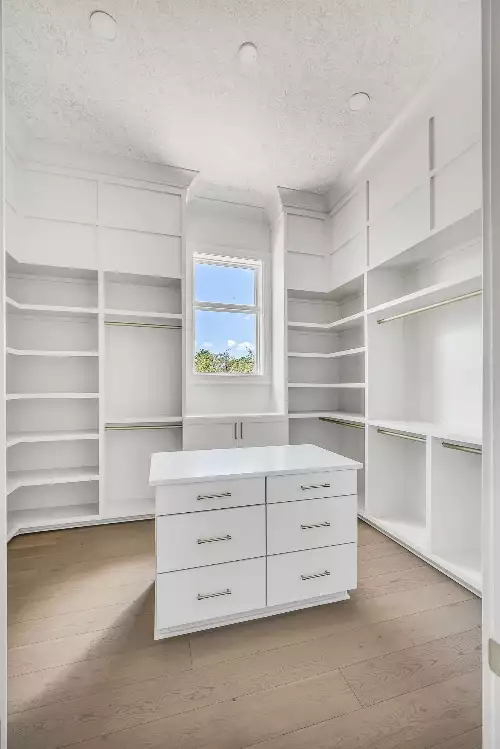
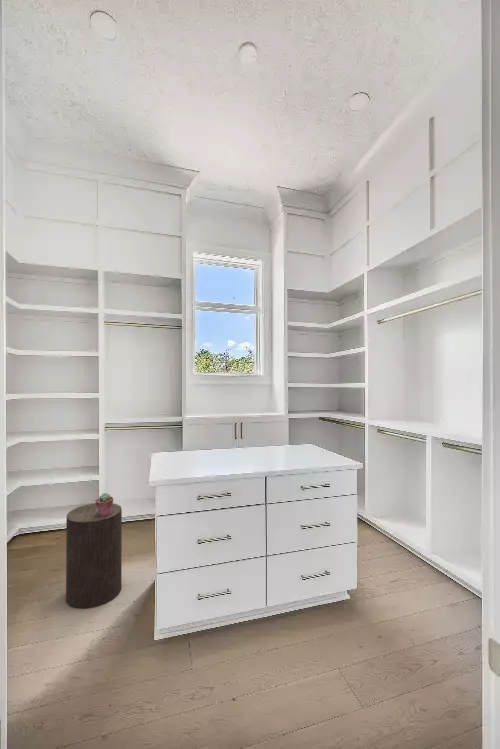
+ potted succulent [94,492,114,517]
+ stool [65,502,123,610]
